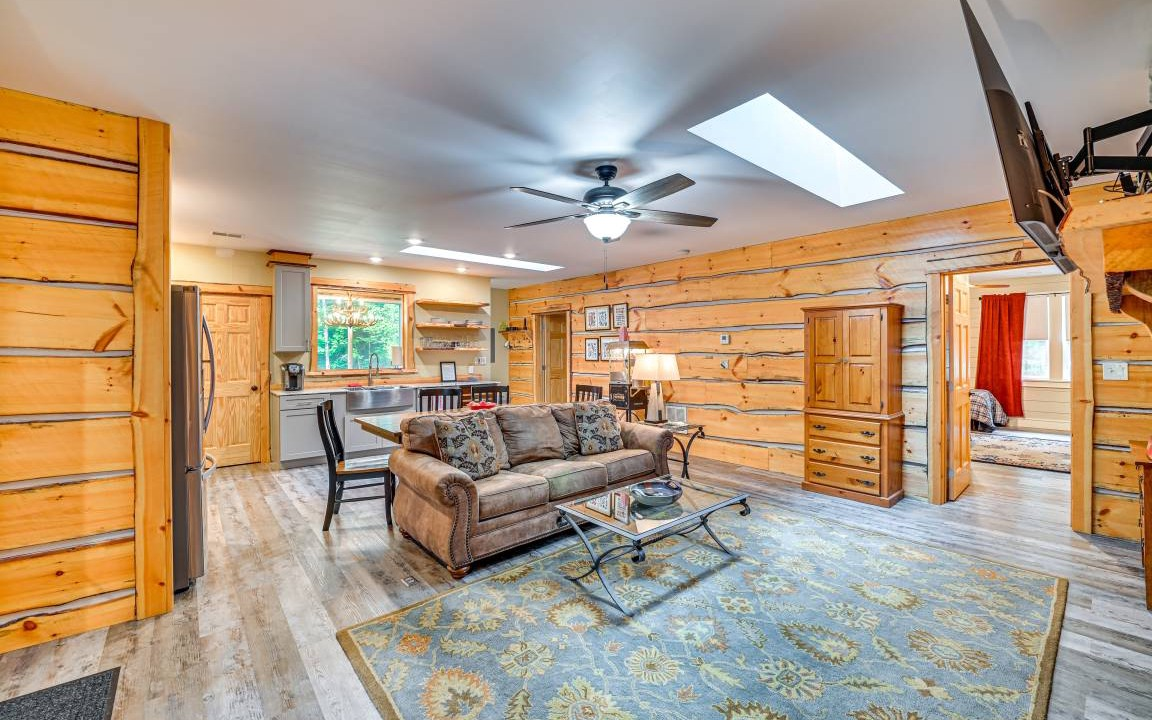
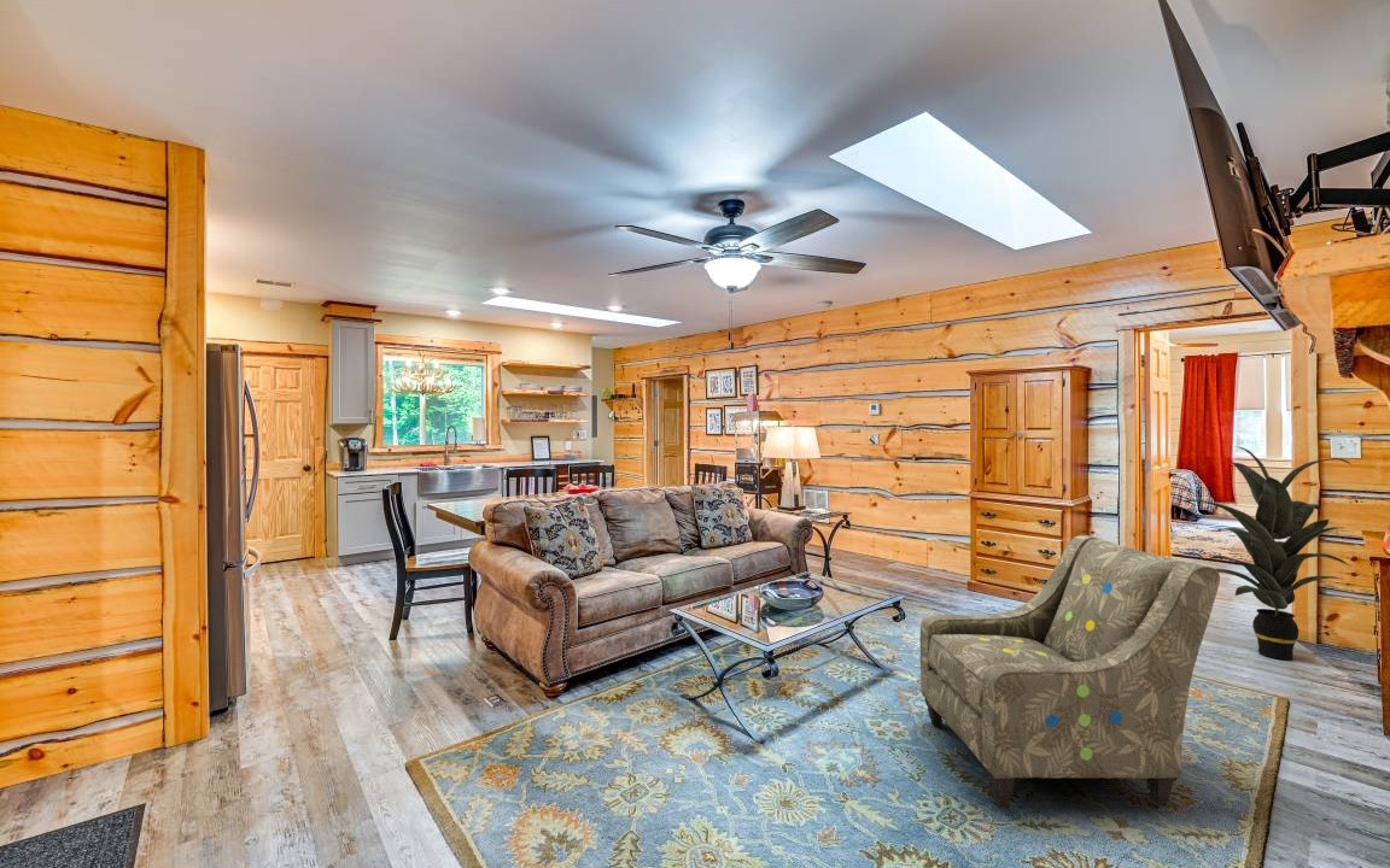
+ armchair [919,534,1221,809]
+ indoor plant [1182,445,1354,661]
